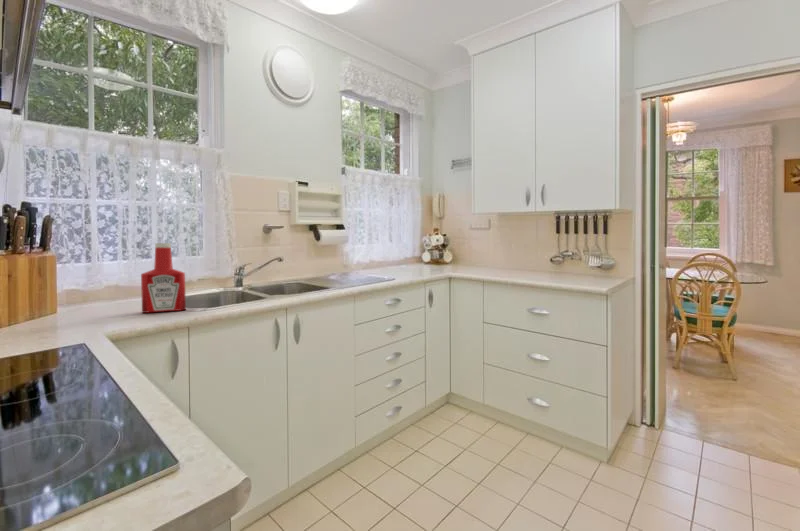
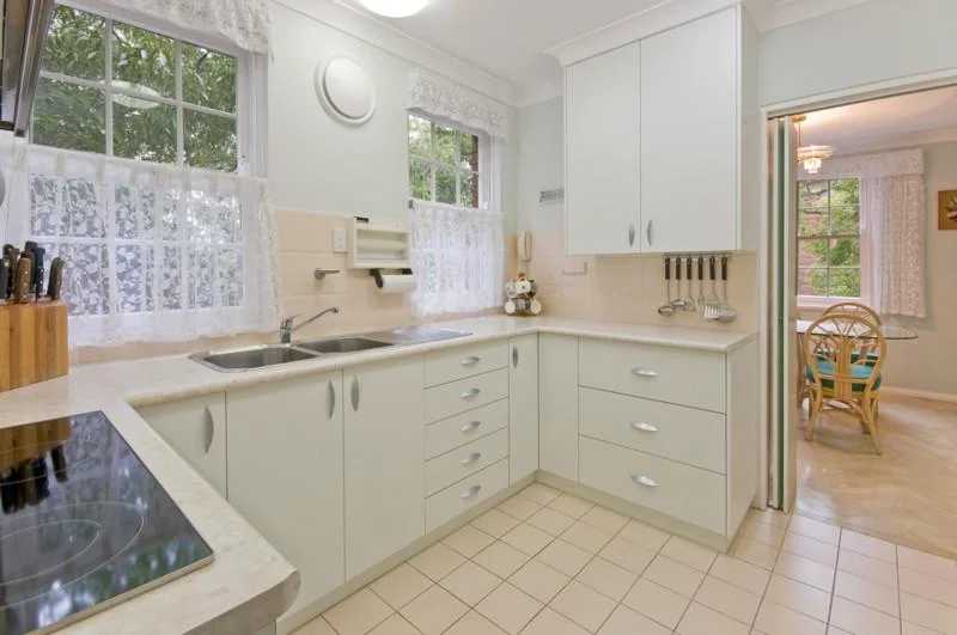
- soap bottle [140,242,187,314]
